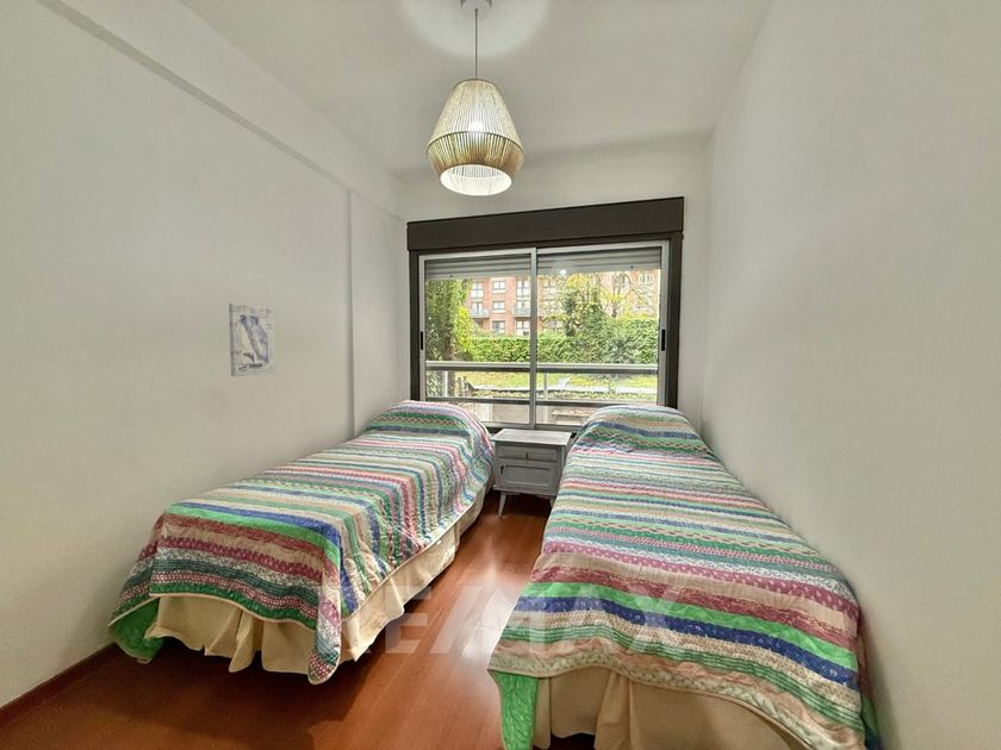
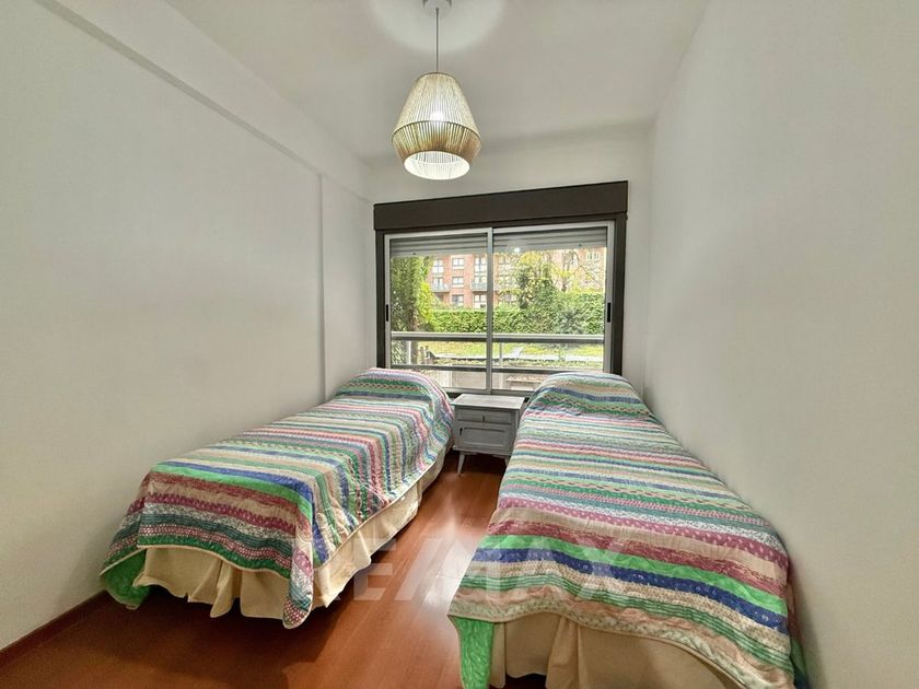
- wall art [228,302,275,377]
